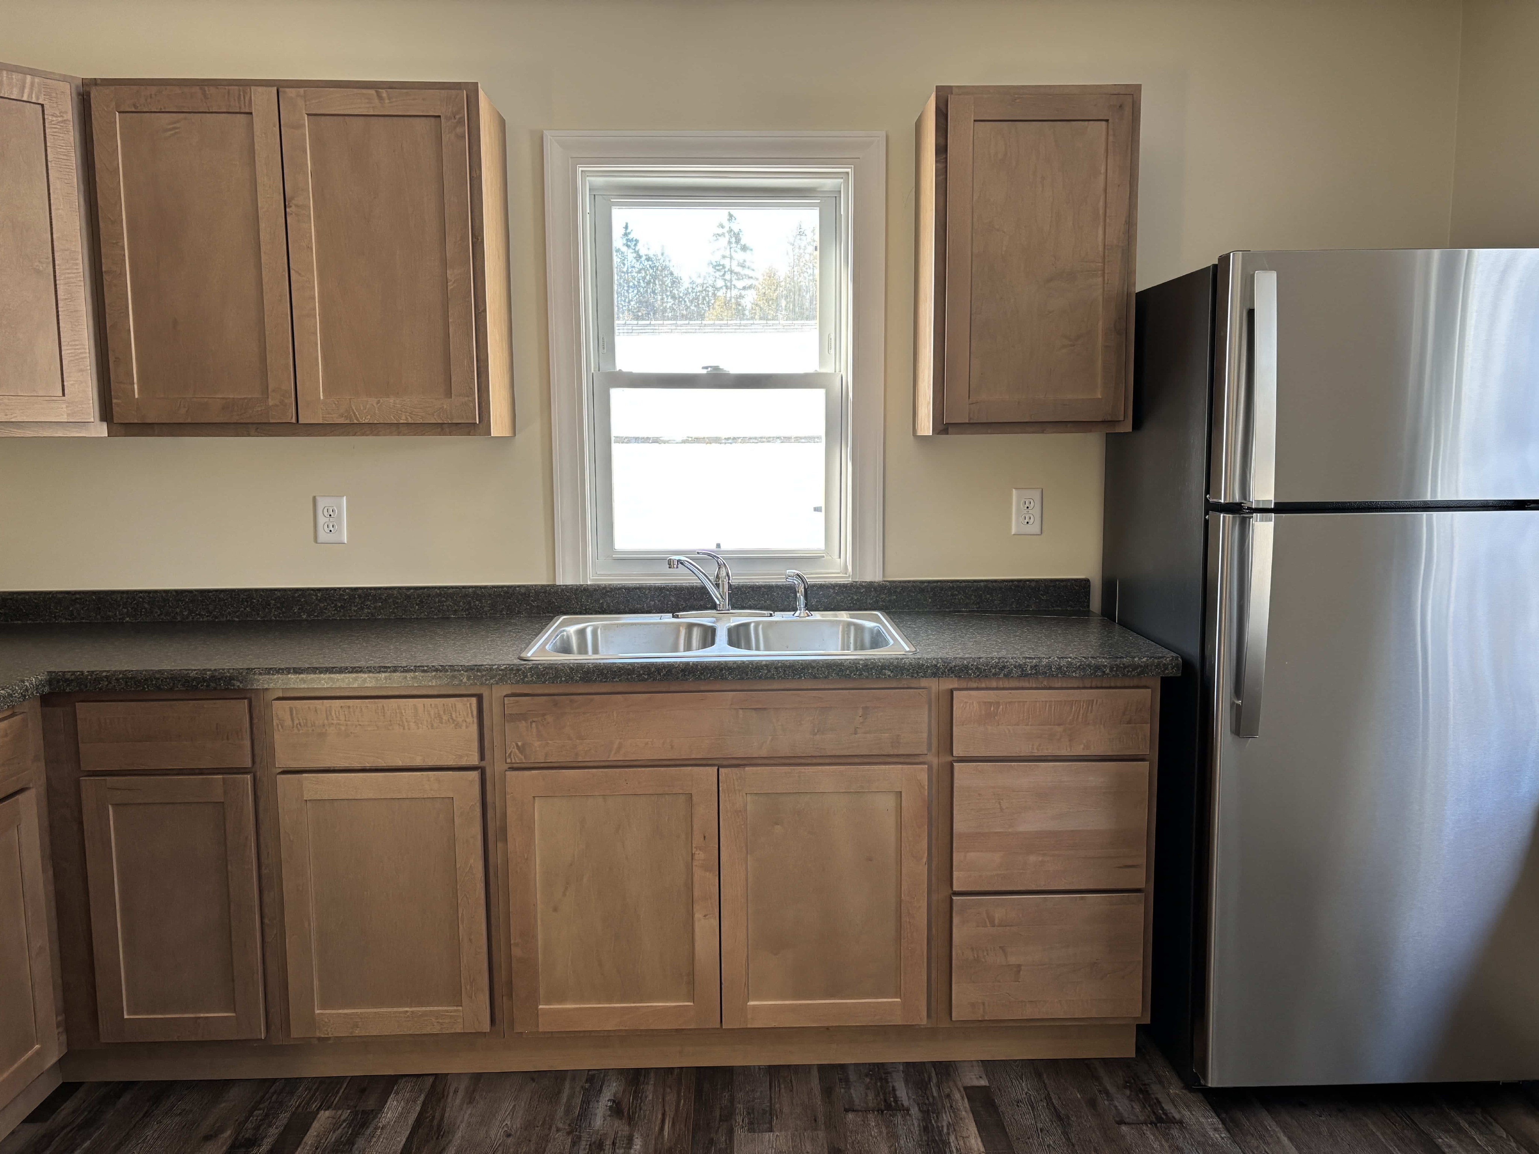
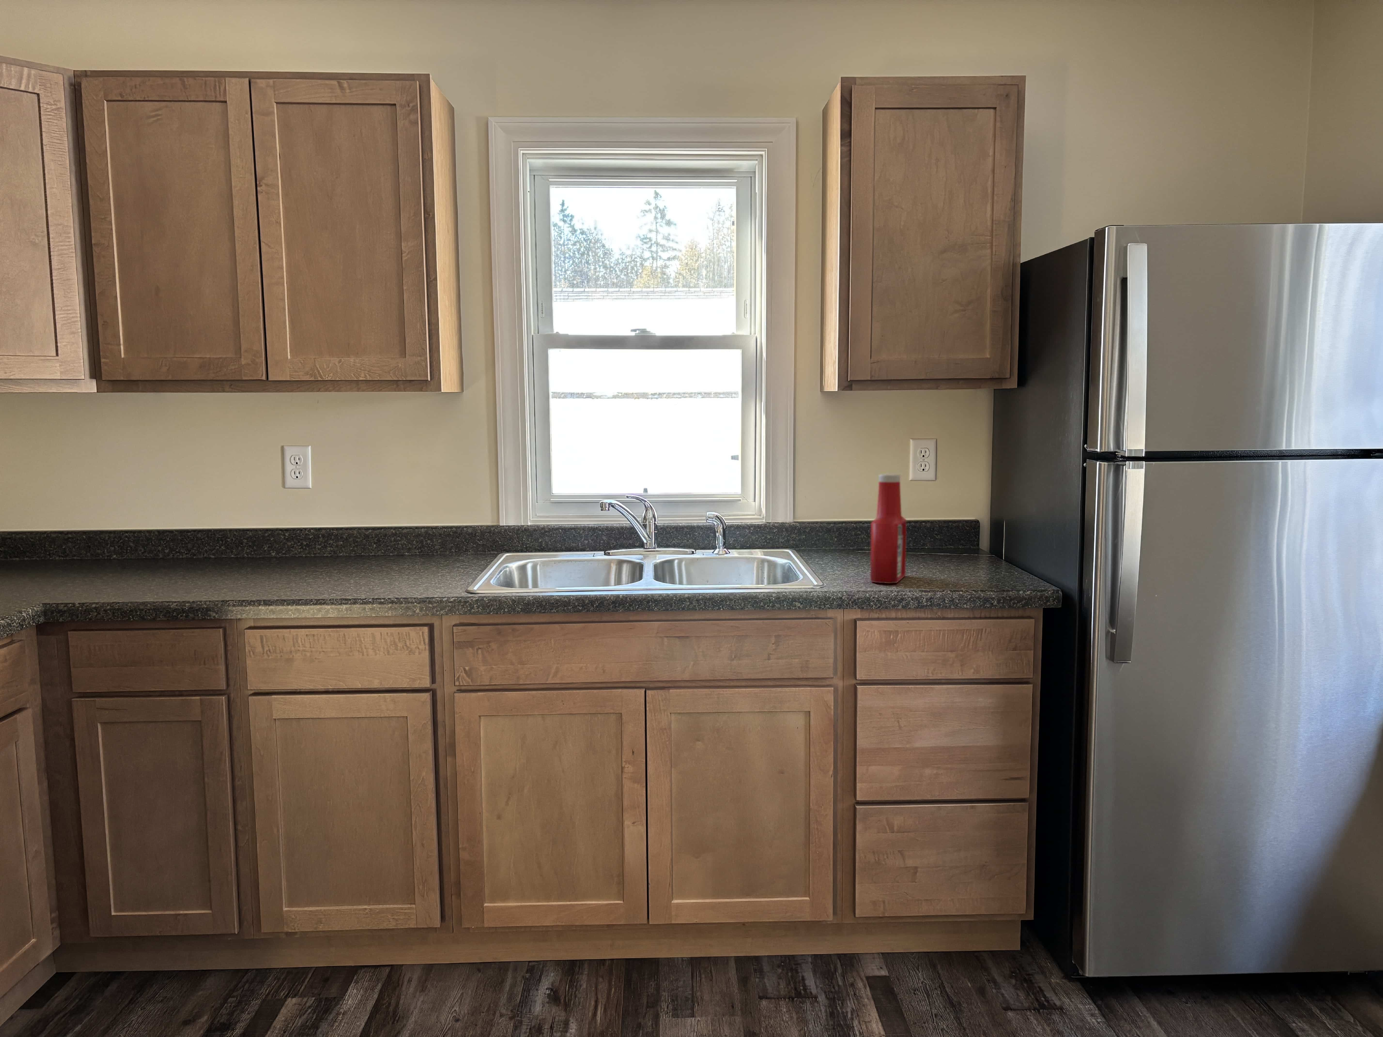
+ soap bottle [870,474,907,584]
